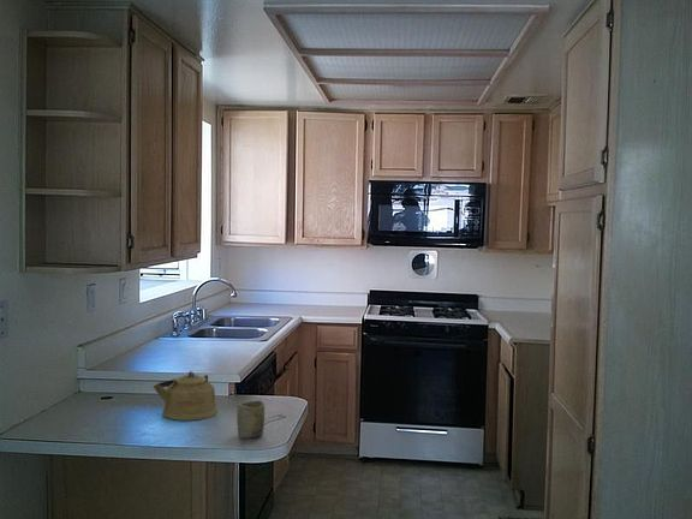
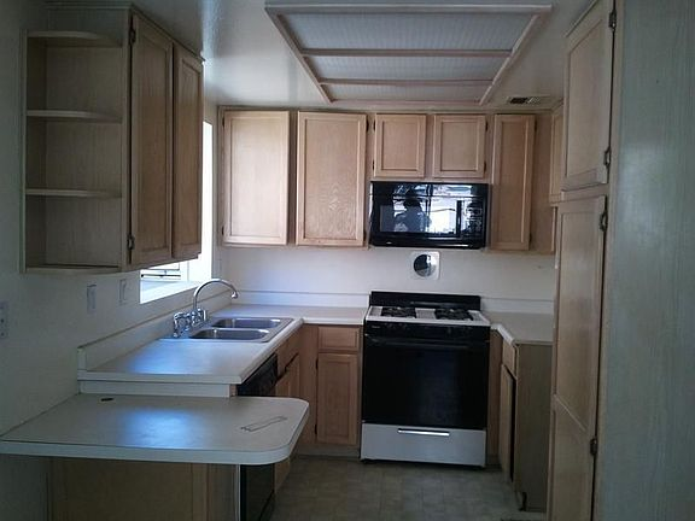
- kettle [153,370,219,422]
- cup [235,400,266,440]
